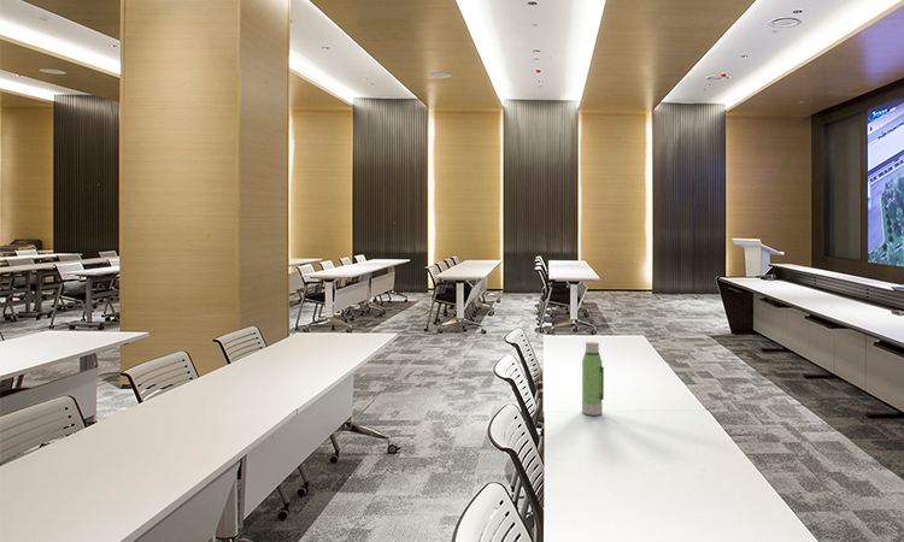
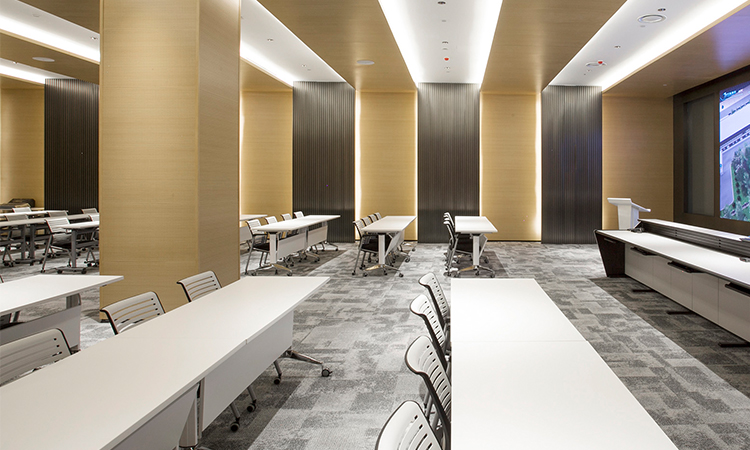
- water bottle [581,341,605,417]
